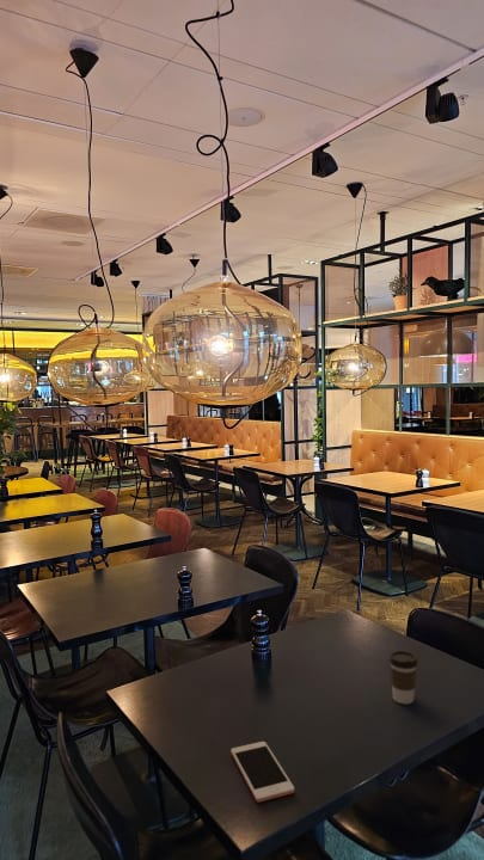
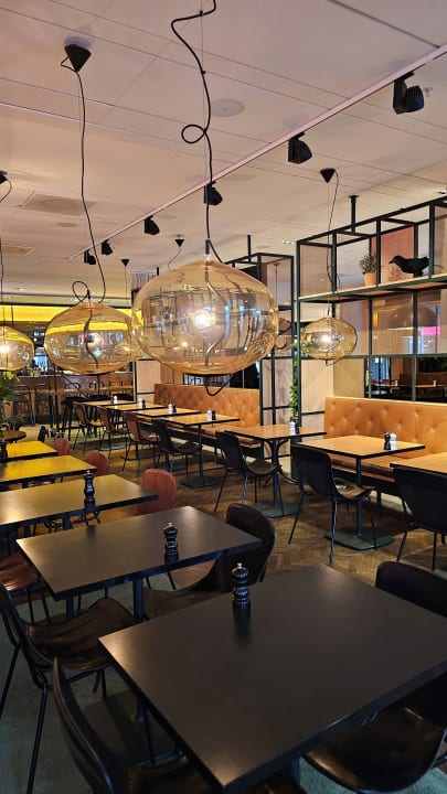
- coffee cup [388,650,418,705]
- cell phone [229,741,295,804]
